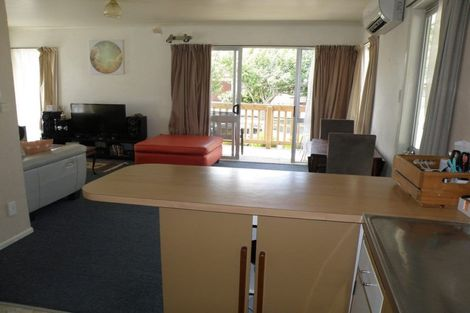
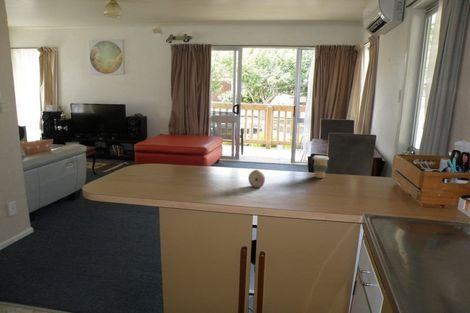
+ coffee cup [312,155,330,179]
+ fruit [247,169,266,188]
